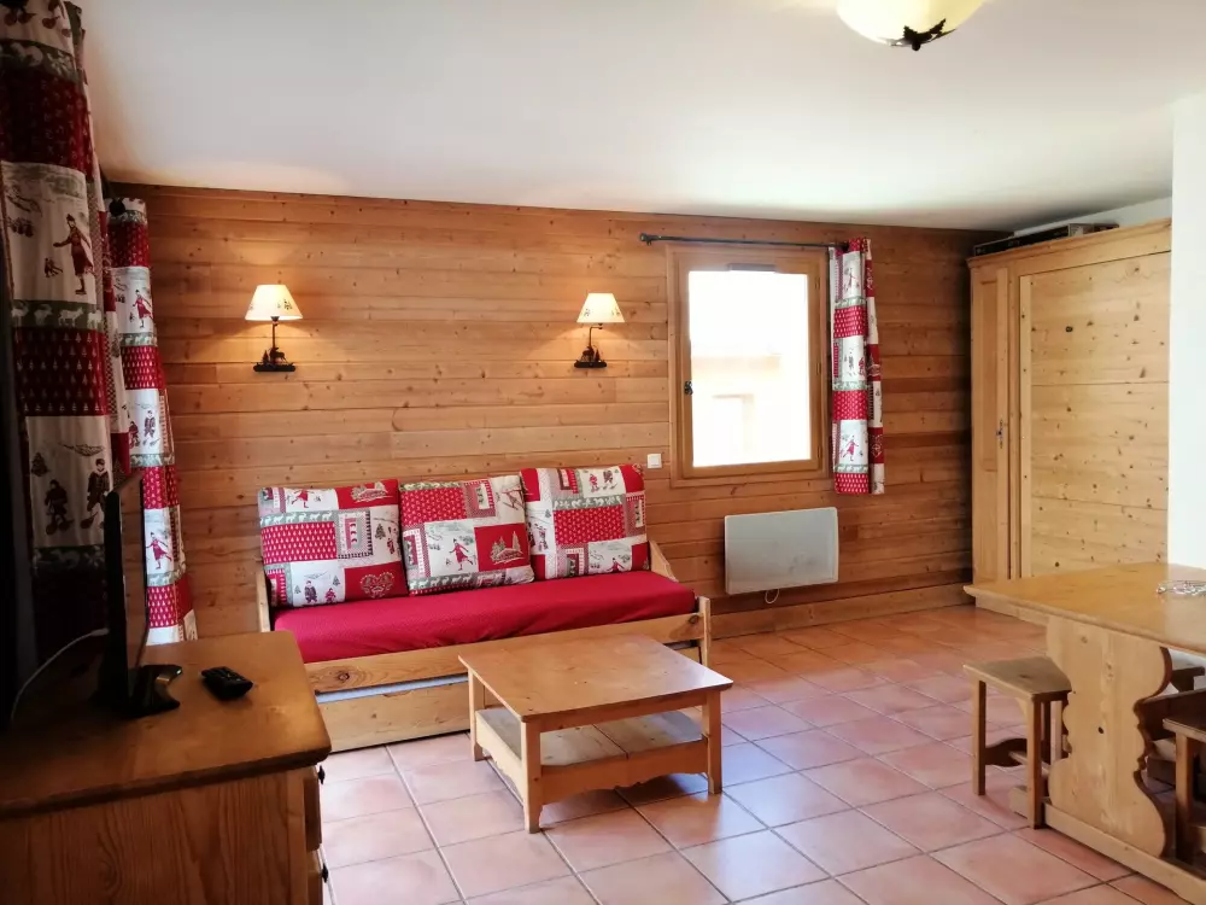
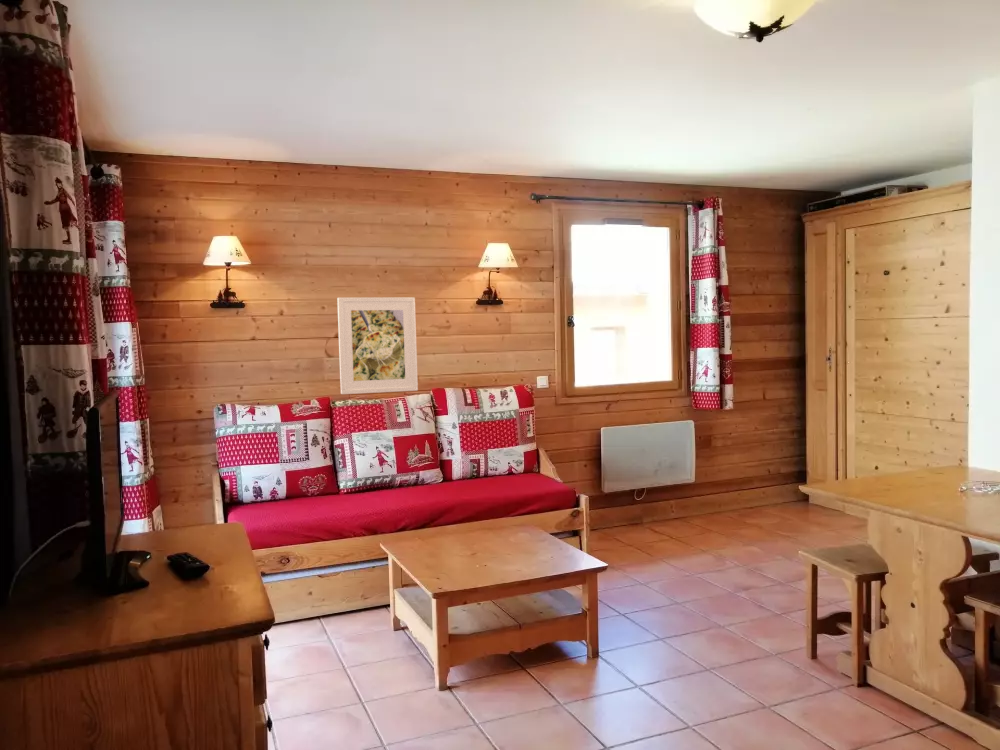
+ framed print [336,296,419,395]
